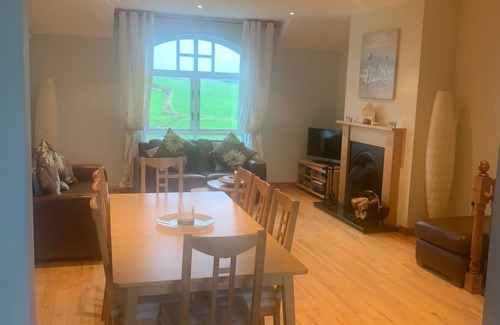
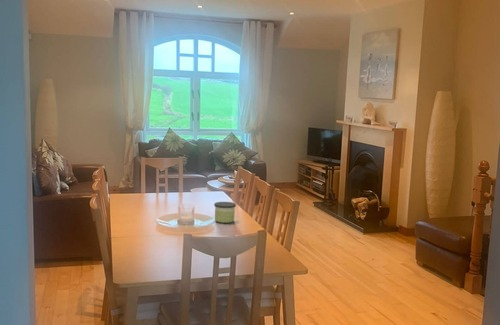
+ candle [213,201,237,224]
